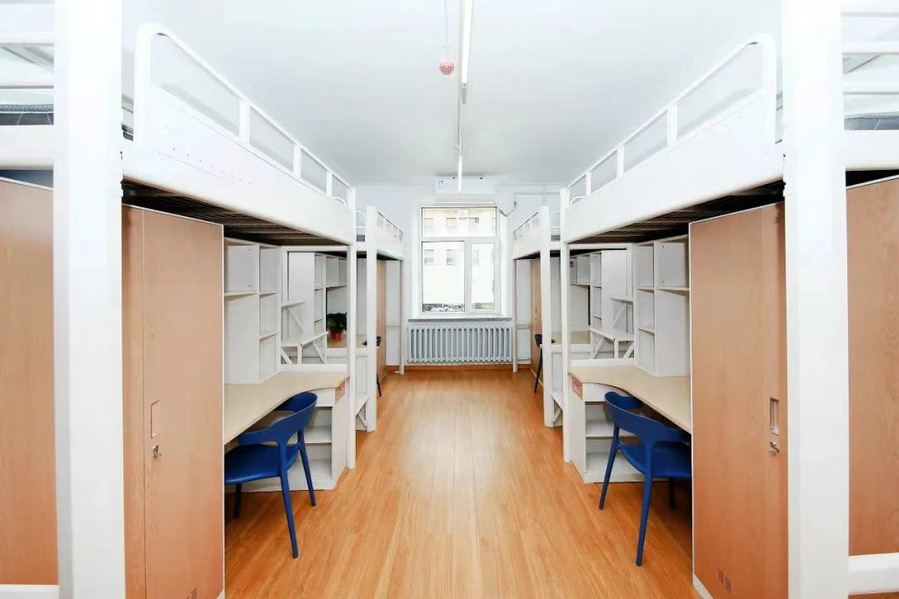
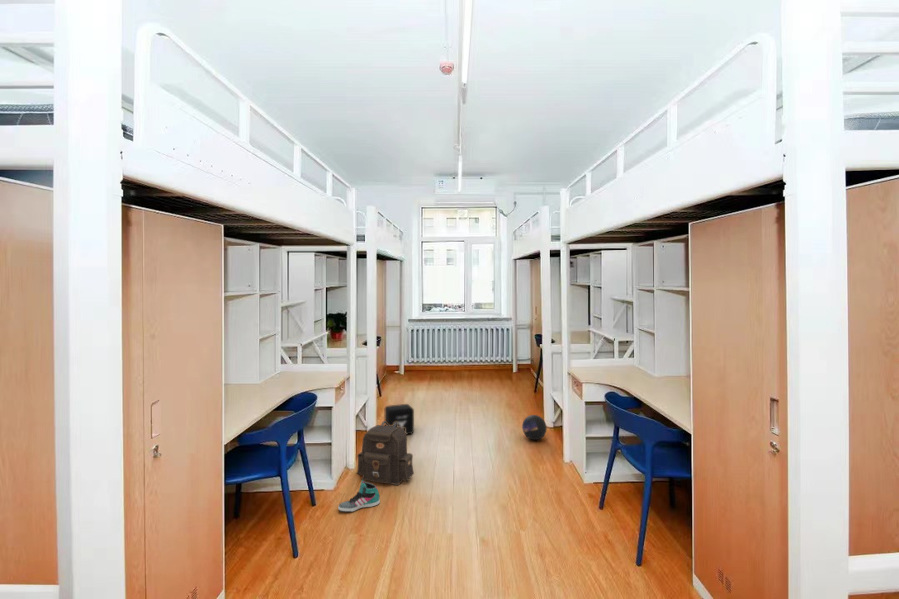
+ air purifier [384,403,415,436]
+ sneaker [337,480,381,513]
+ backpack [356,420,415,486]
+ ball [521,414,548,441]
